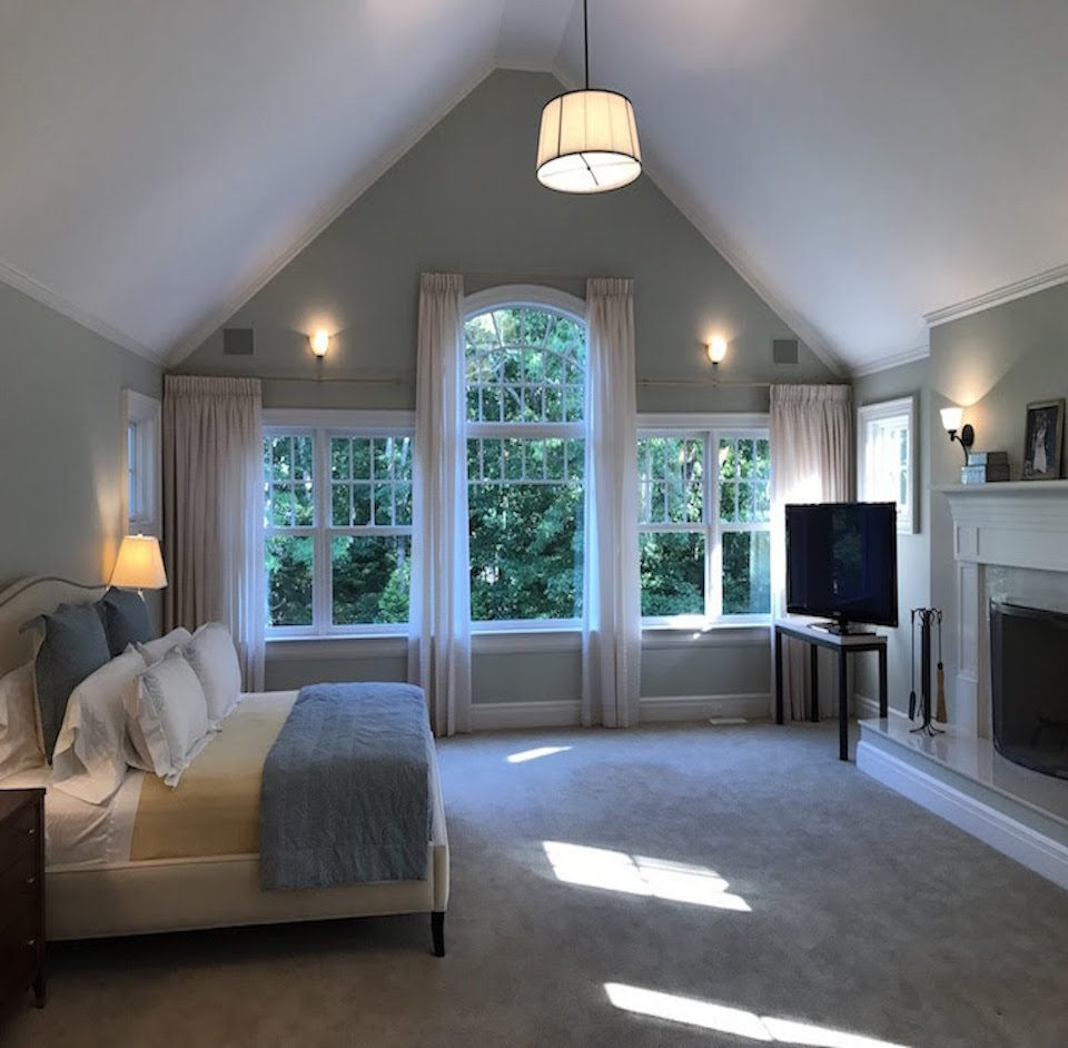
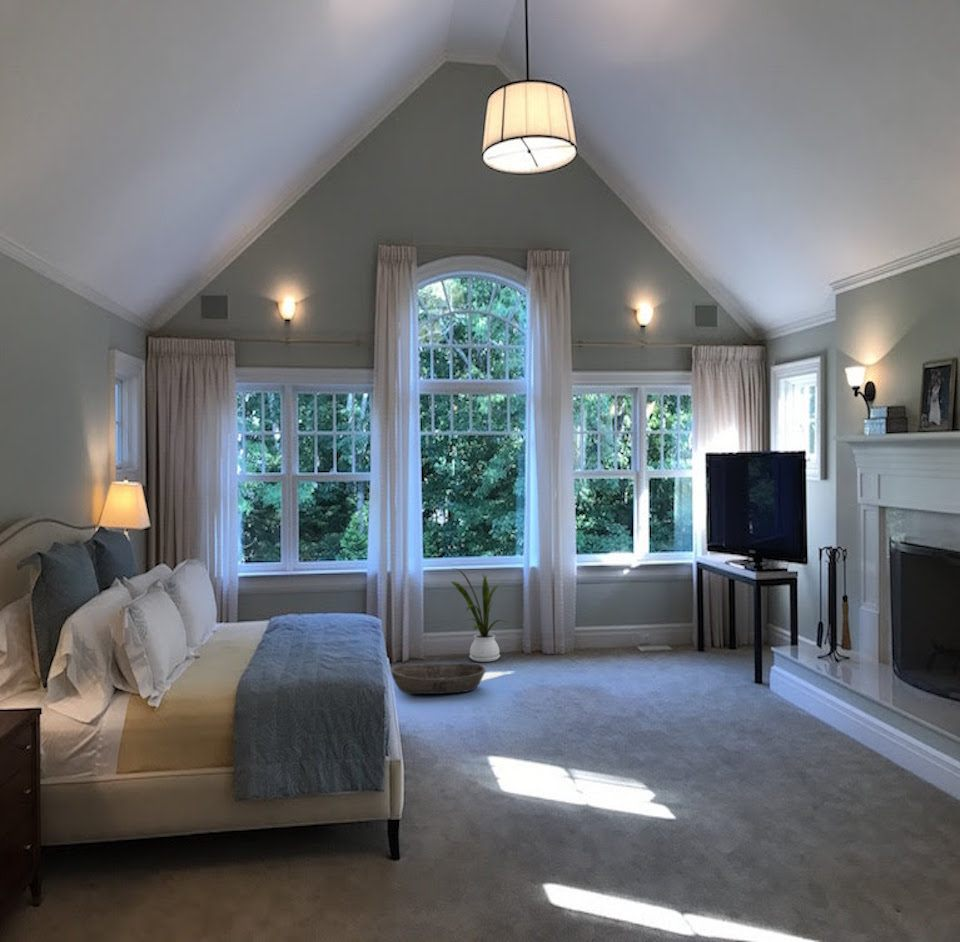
+ house plant [451,567,509,663]
+ basket [390,662,487,695]
